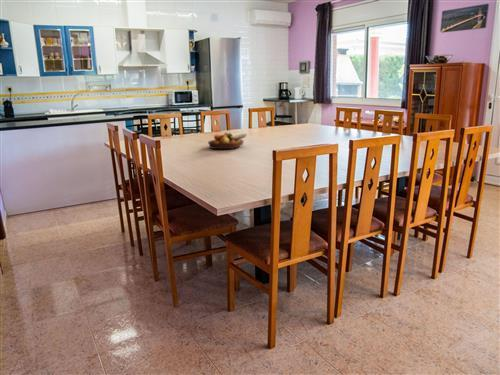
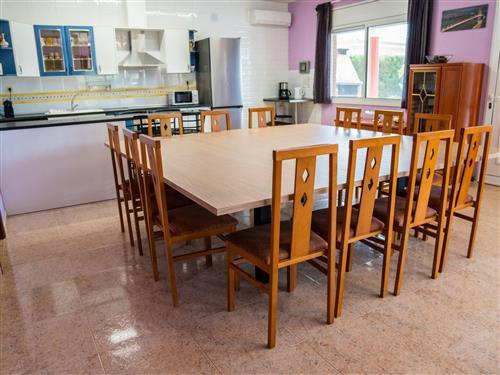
- fruit bowl [207,132,248,150]
